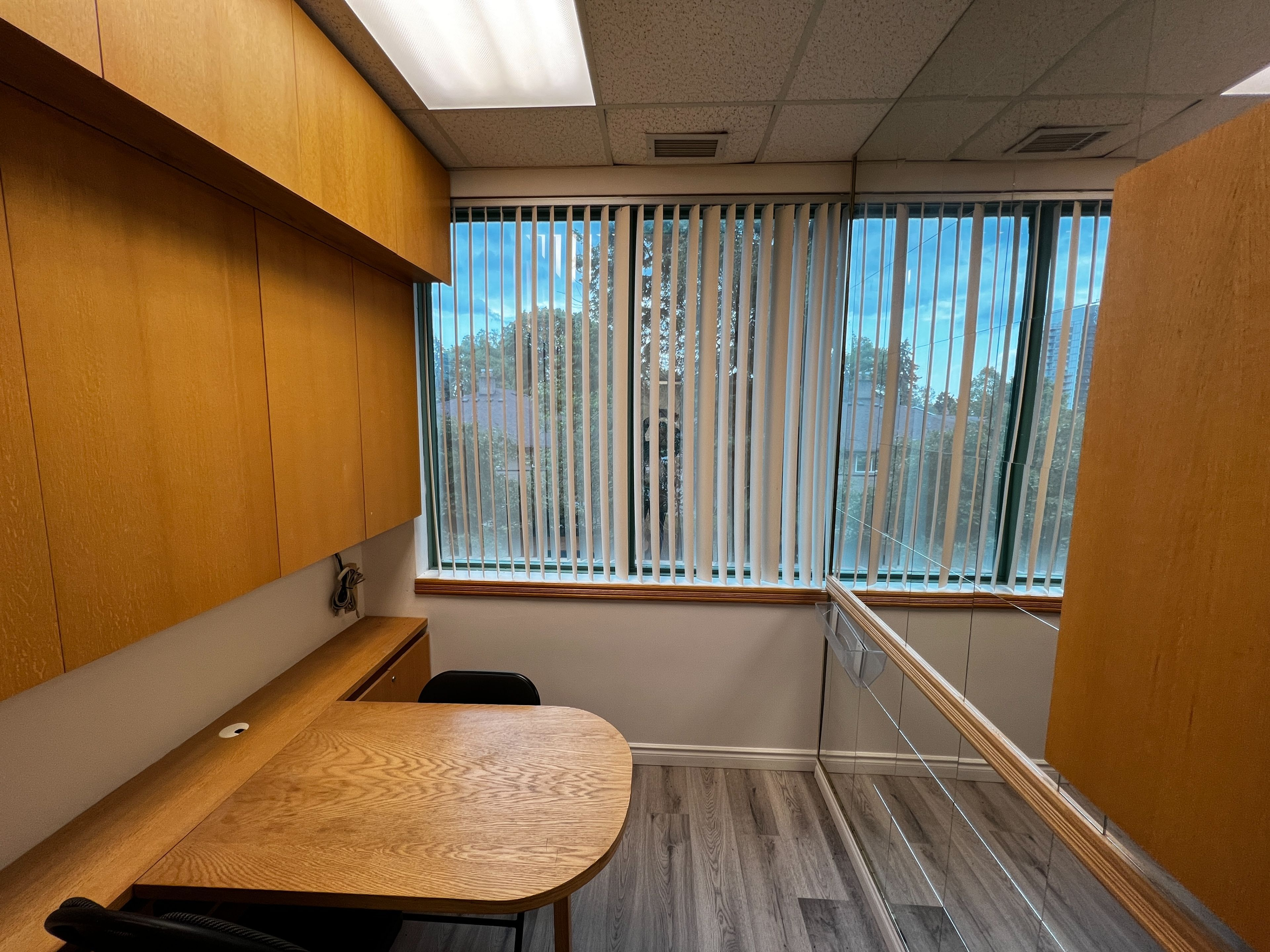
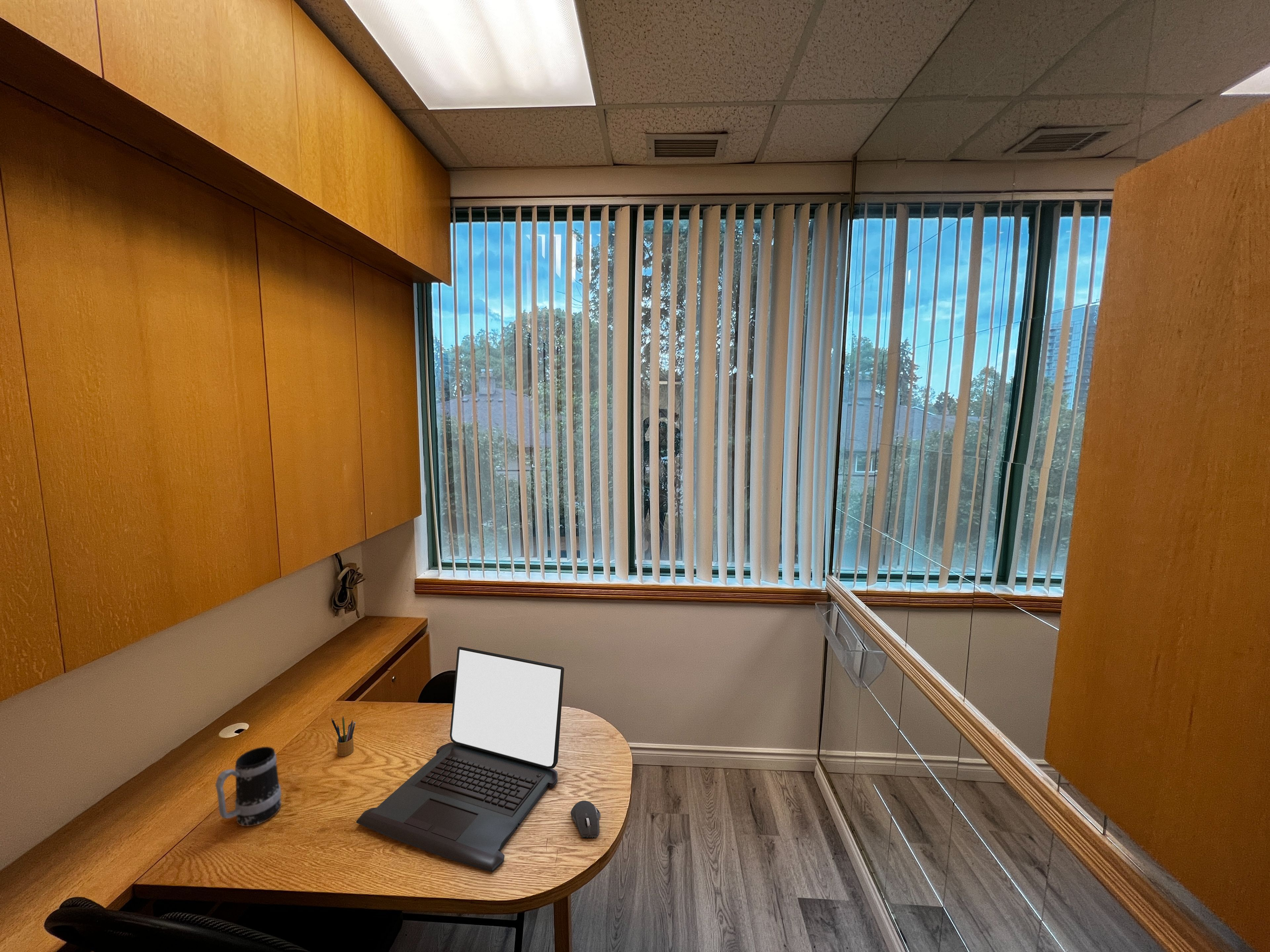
+ laptop [356,646,565,873]
+ mug [215,746,282,827]
+ pencil box [331,716,356,757]
+ computer mouse [571,800,601,839]
